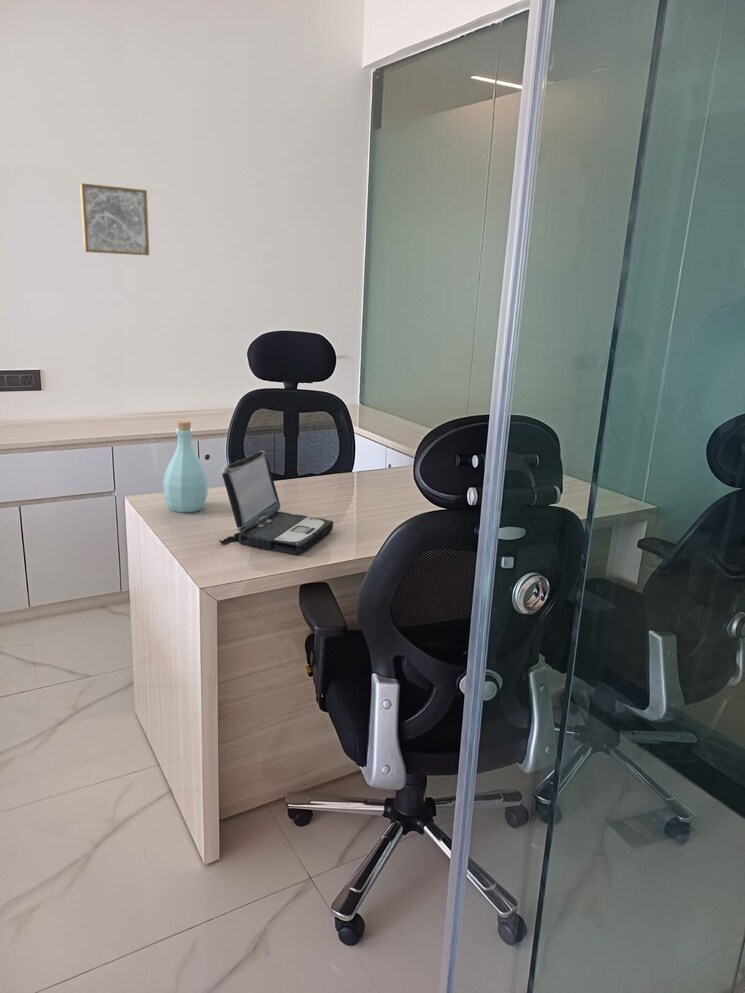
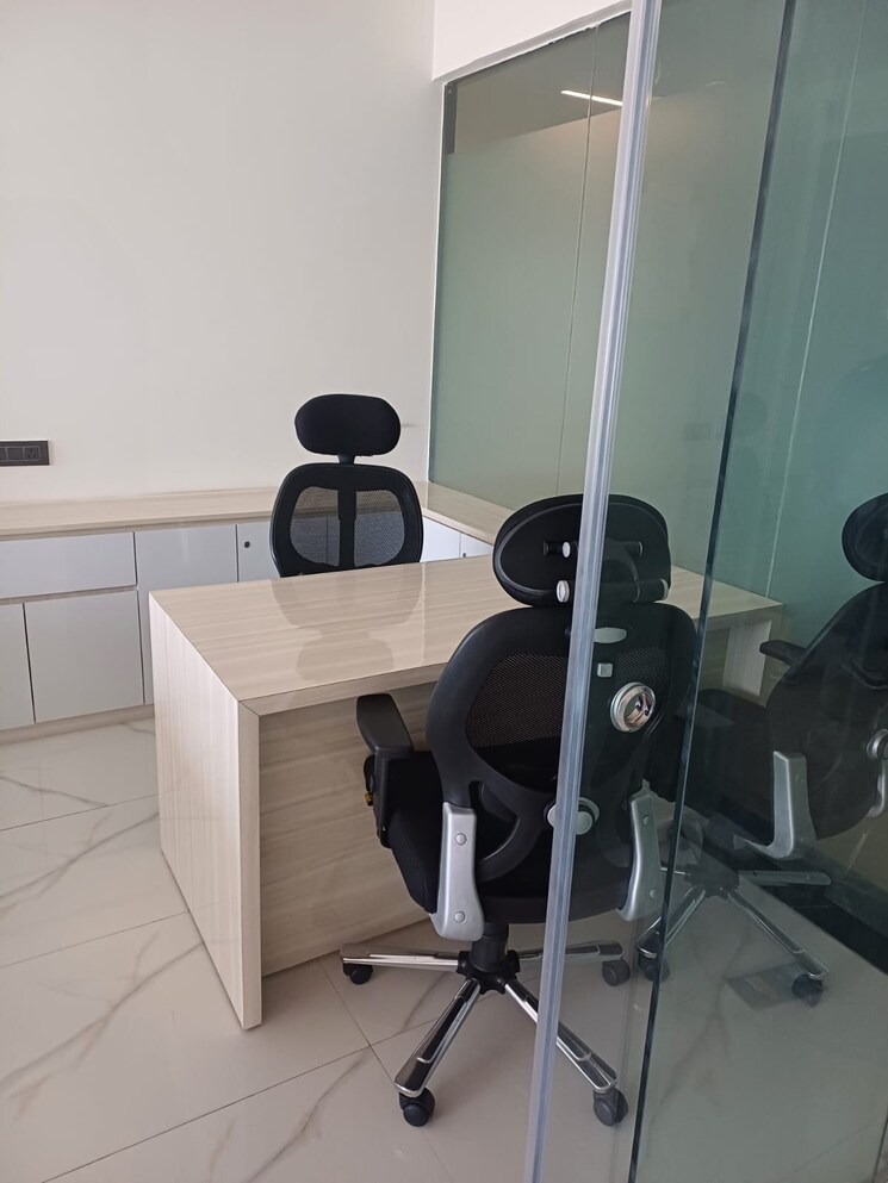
- bottle [162,419,209,513]
- laptop [218,450,334,555]
- wall art [79,182,150,257]
